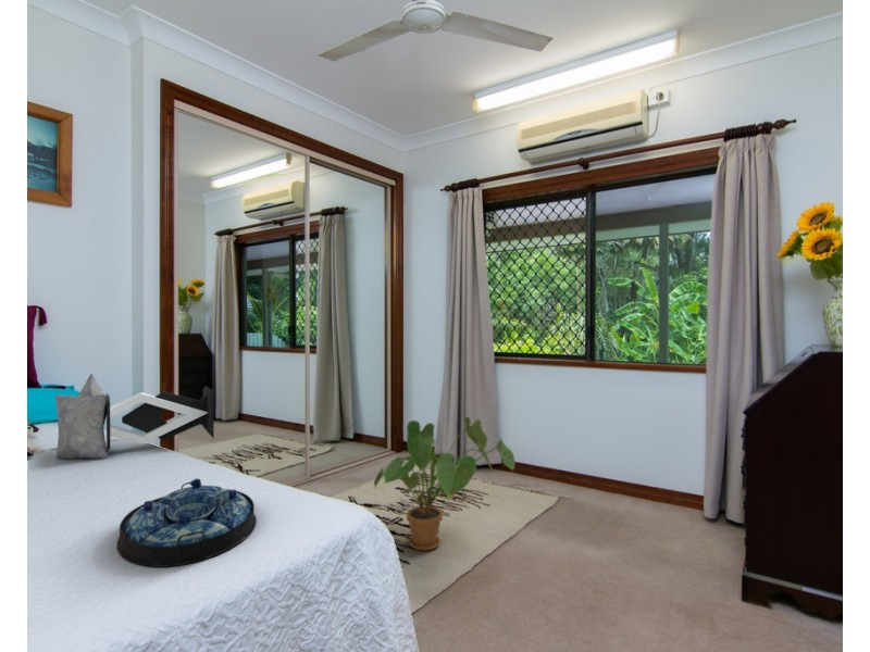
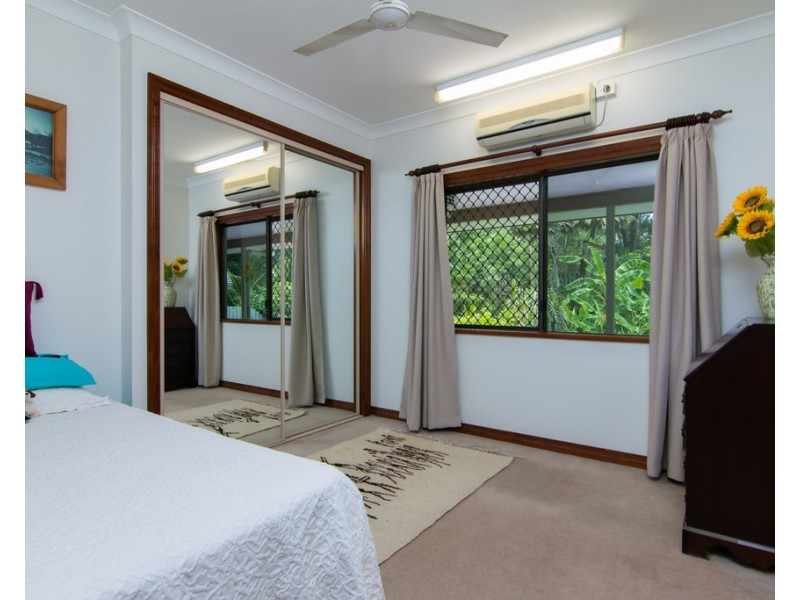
- house plant [373,416,517,552]
- serving tray [115,477,258,568]
- pillow [54,373,215,460]
